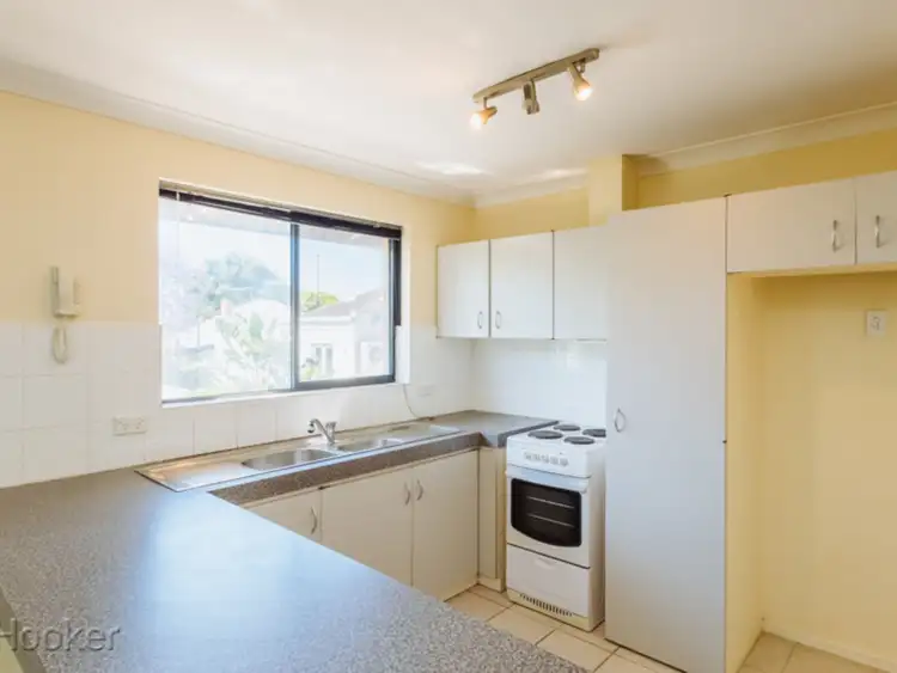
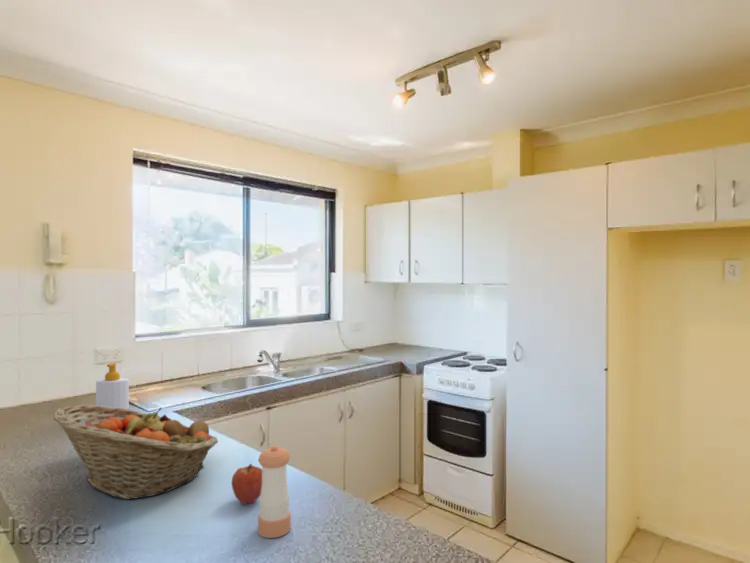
+ fruit basket [52,404,219,500]
+ soap bottle [95,362,130,409]
+ apple [231,463,262,505]
+ pepper shaker [257,445,292,539]
